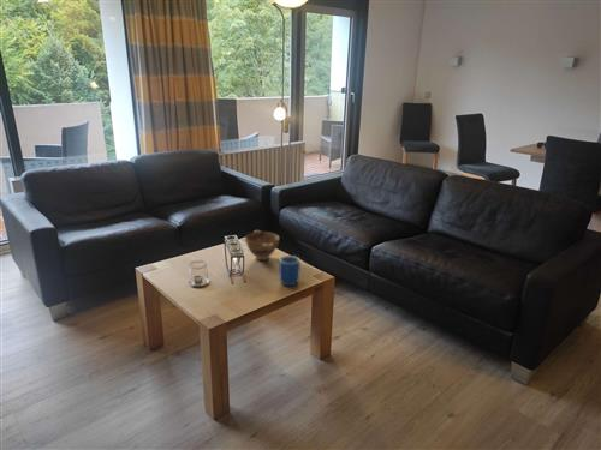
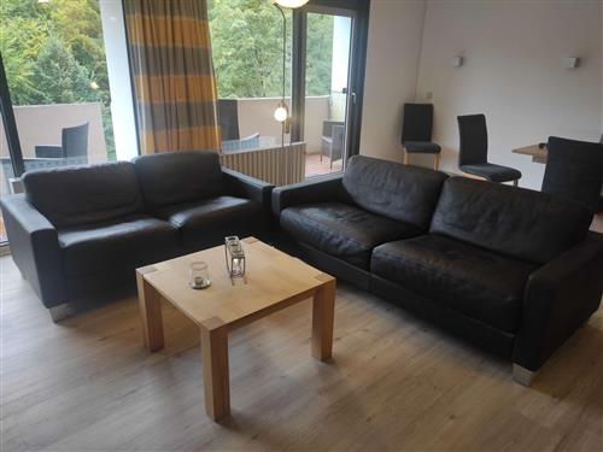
- mug [278,254,302,287]
- bowl [244,229,280,262]
